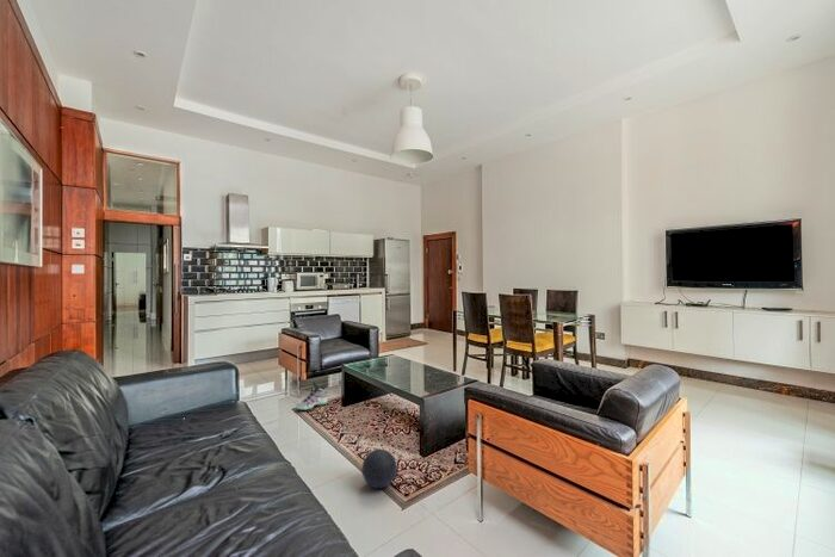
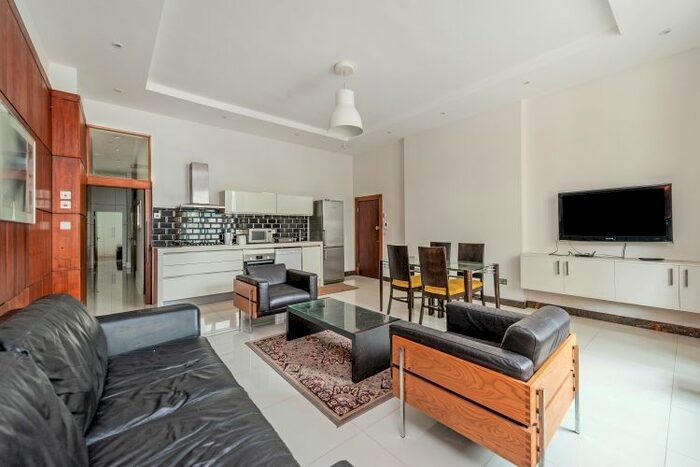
- sneaker [296,380,329,411]
- ball [361,448,398,489]
